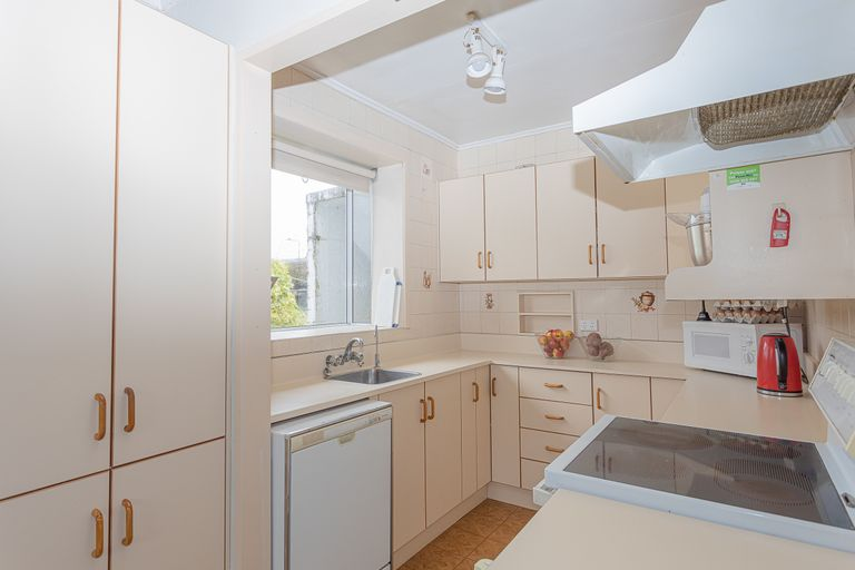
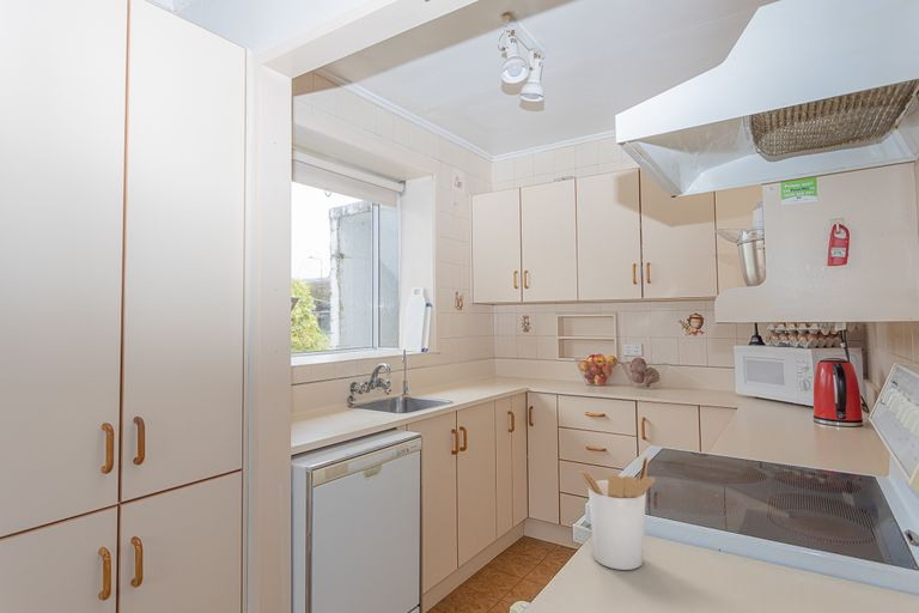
+ utensil holder [578,455,657,571]
